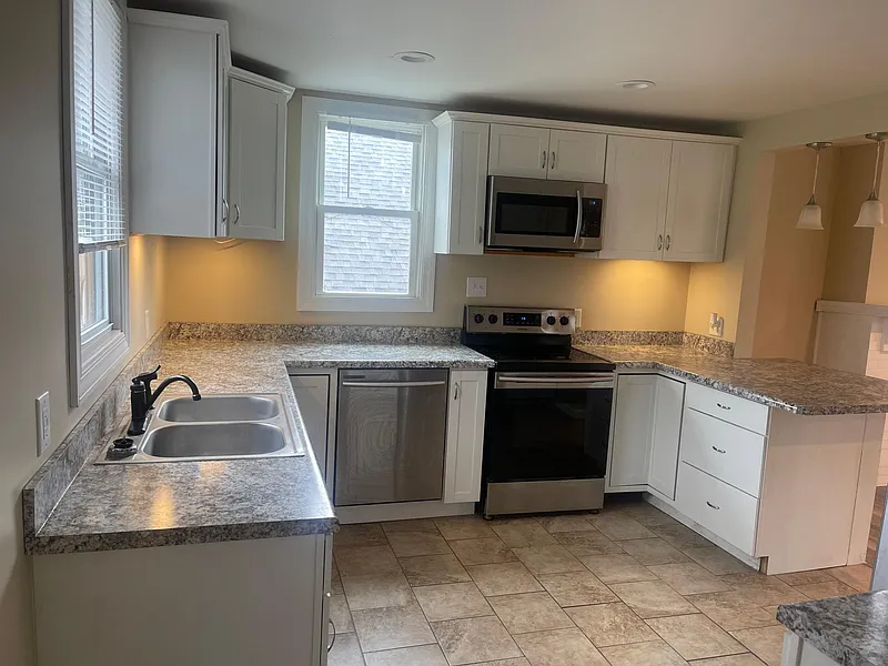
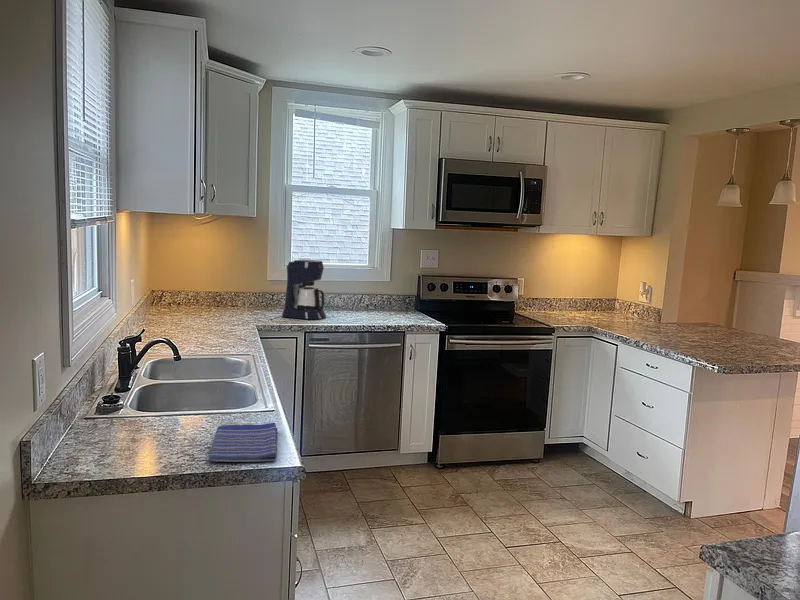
+ coffee maker [281,258,327,321]
+ dish towel [208,422,279,463]
